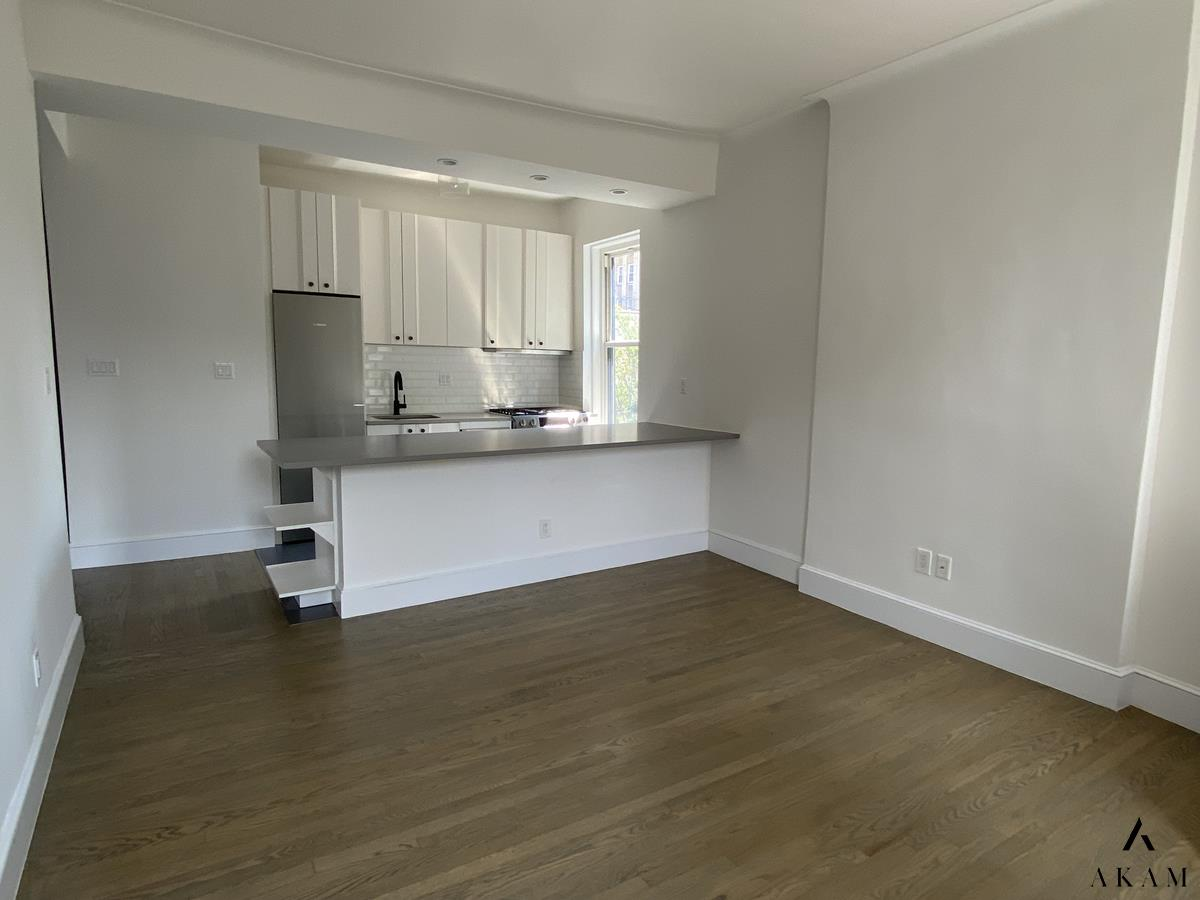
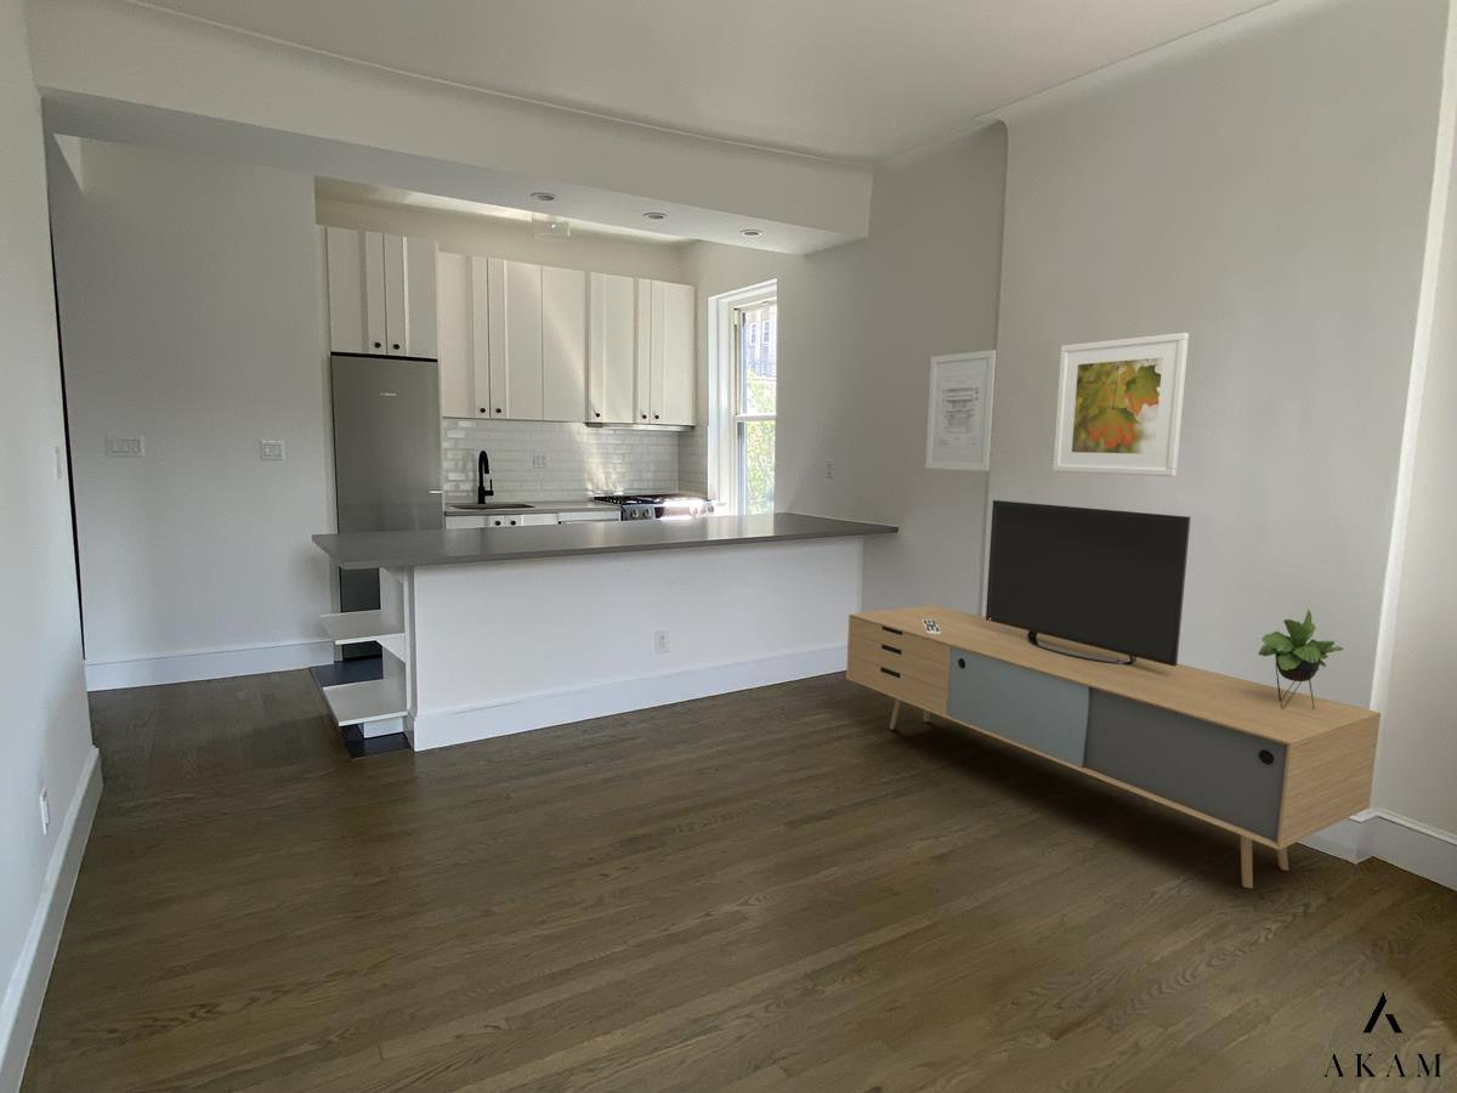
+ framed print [1051,332,1190,477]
+ media console [845,499,1382,889]
+ wall art [925,349,997,472]
